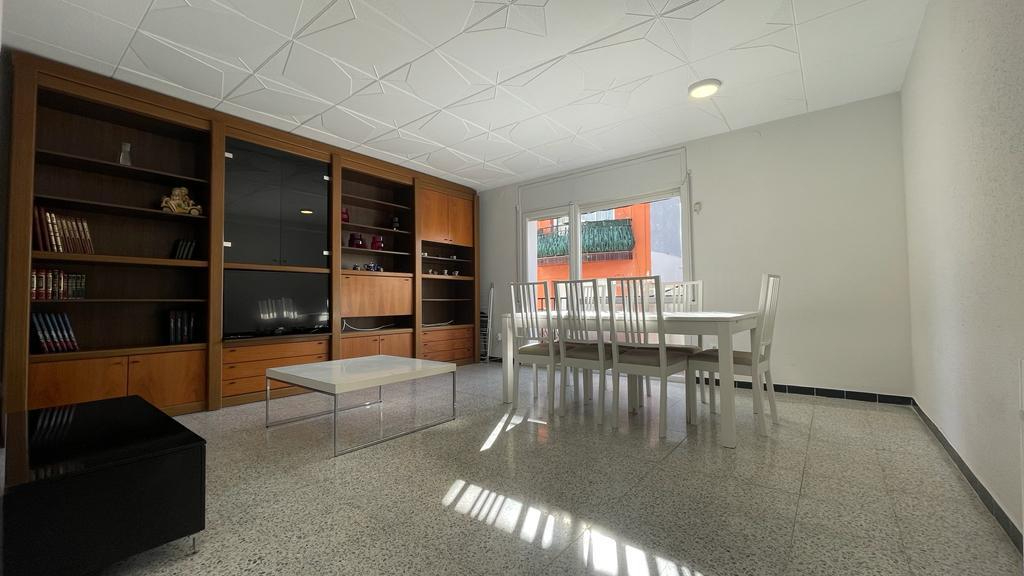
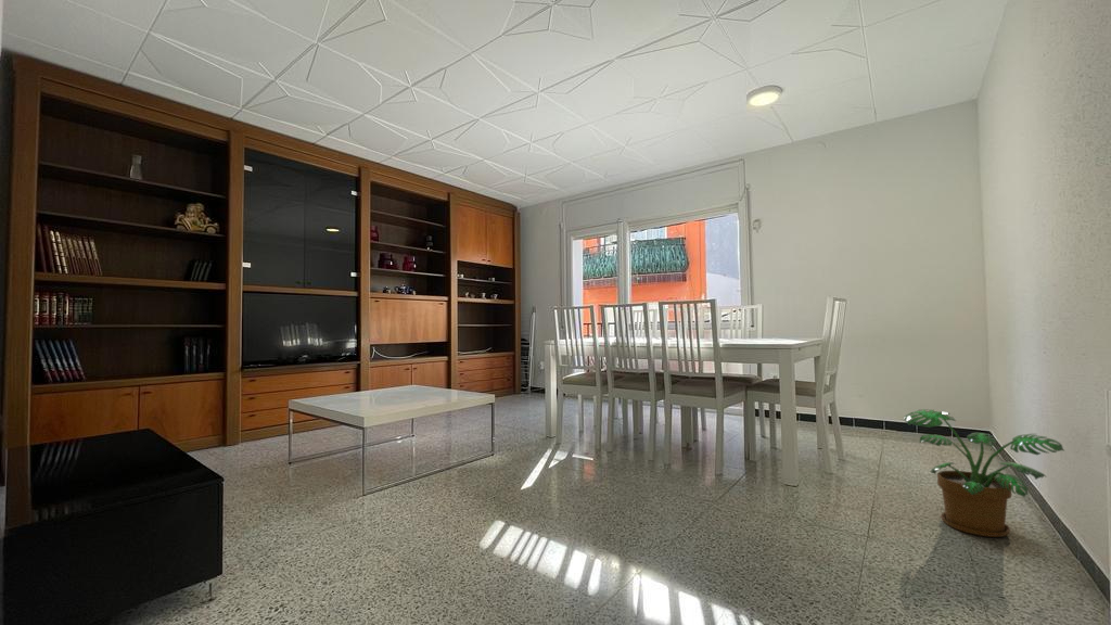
+ potted plant [902,408,1065,538]
